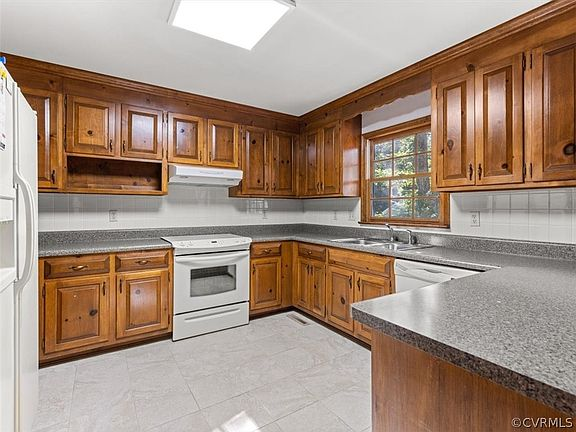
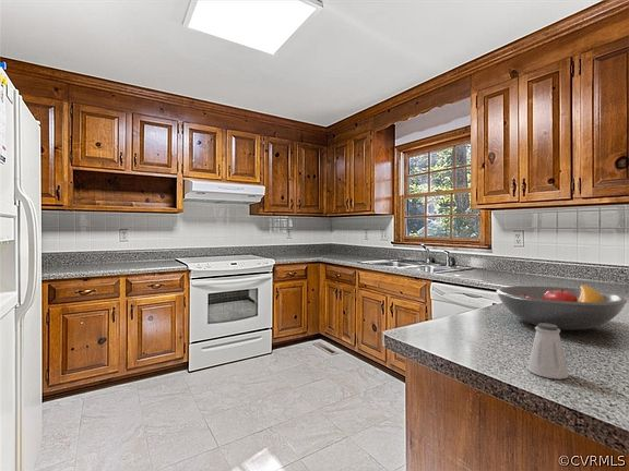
+ fruit bowl [495,282,628,330]
+ saltshaker [526,323,570,381]
